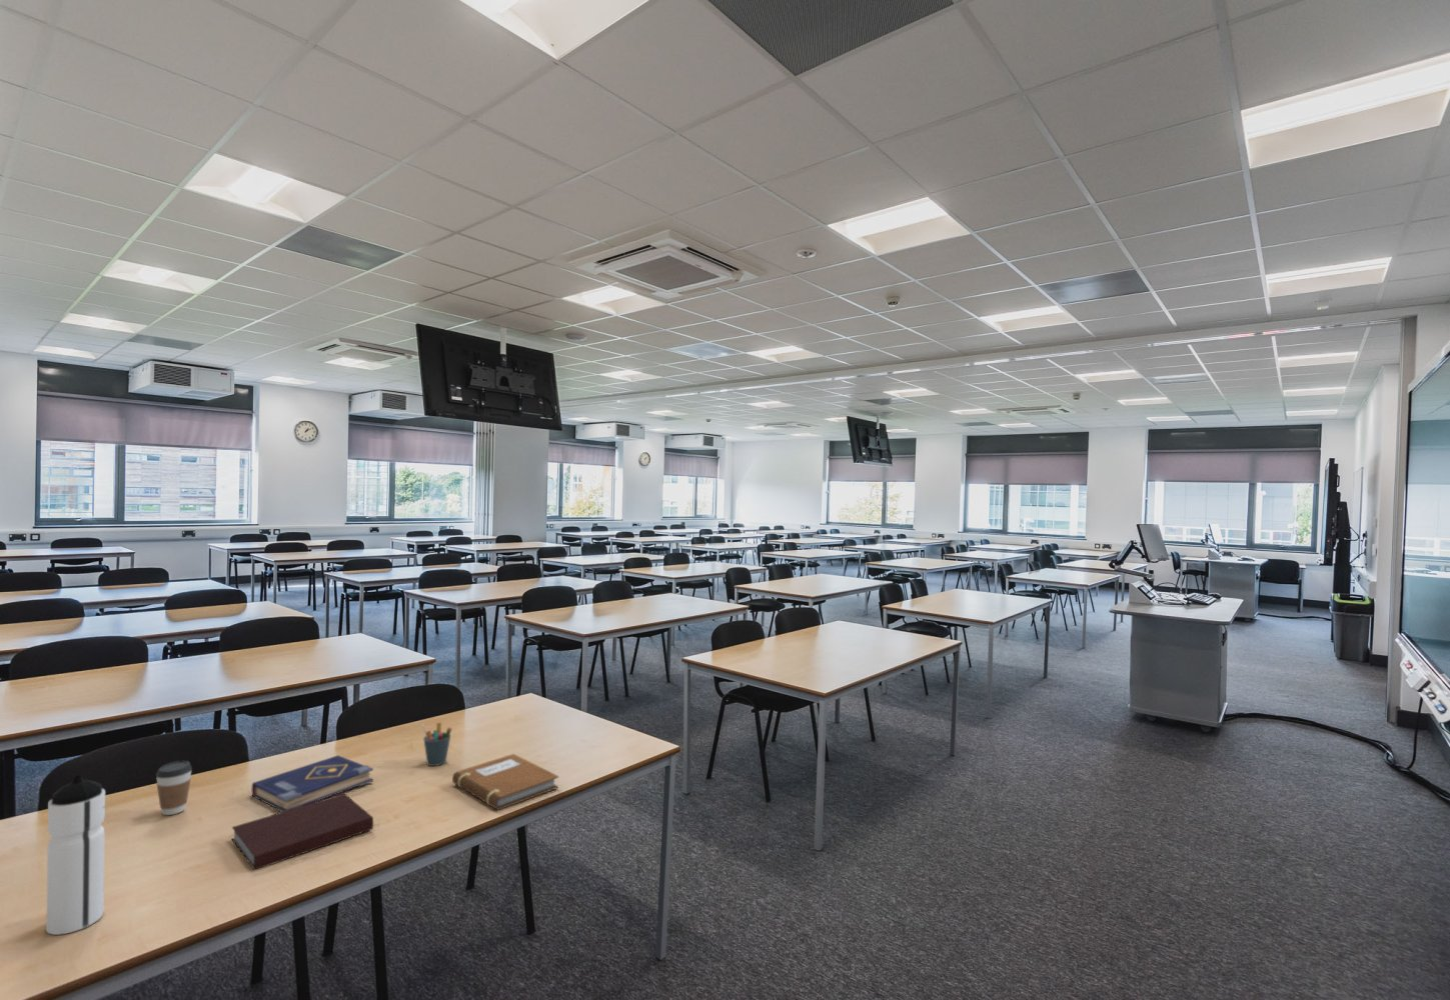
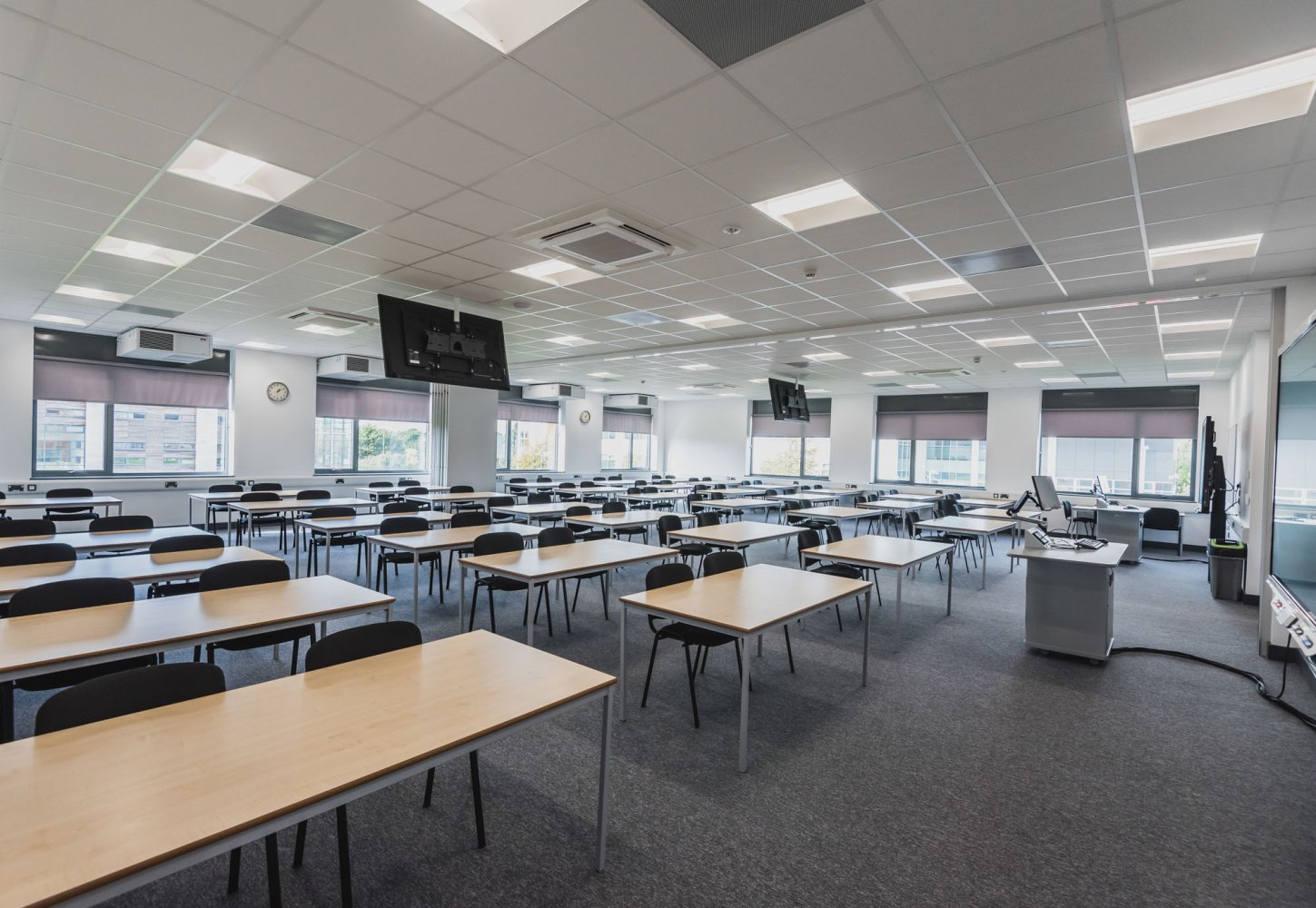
- book [250,754,375,812]
- notebook [230,792,375,871]
- pen holder [421,722,453,767]
- water bottle [45,775,106,936]
- coffee cup [155,760,193,816]
- notebook [452,753,560,811]
